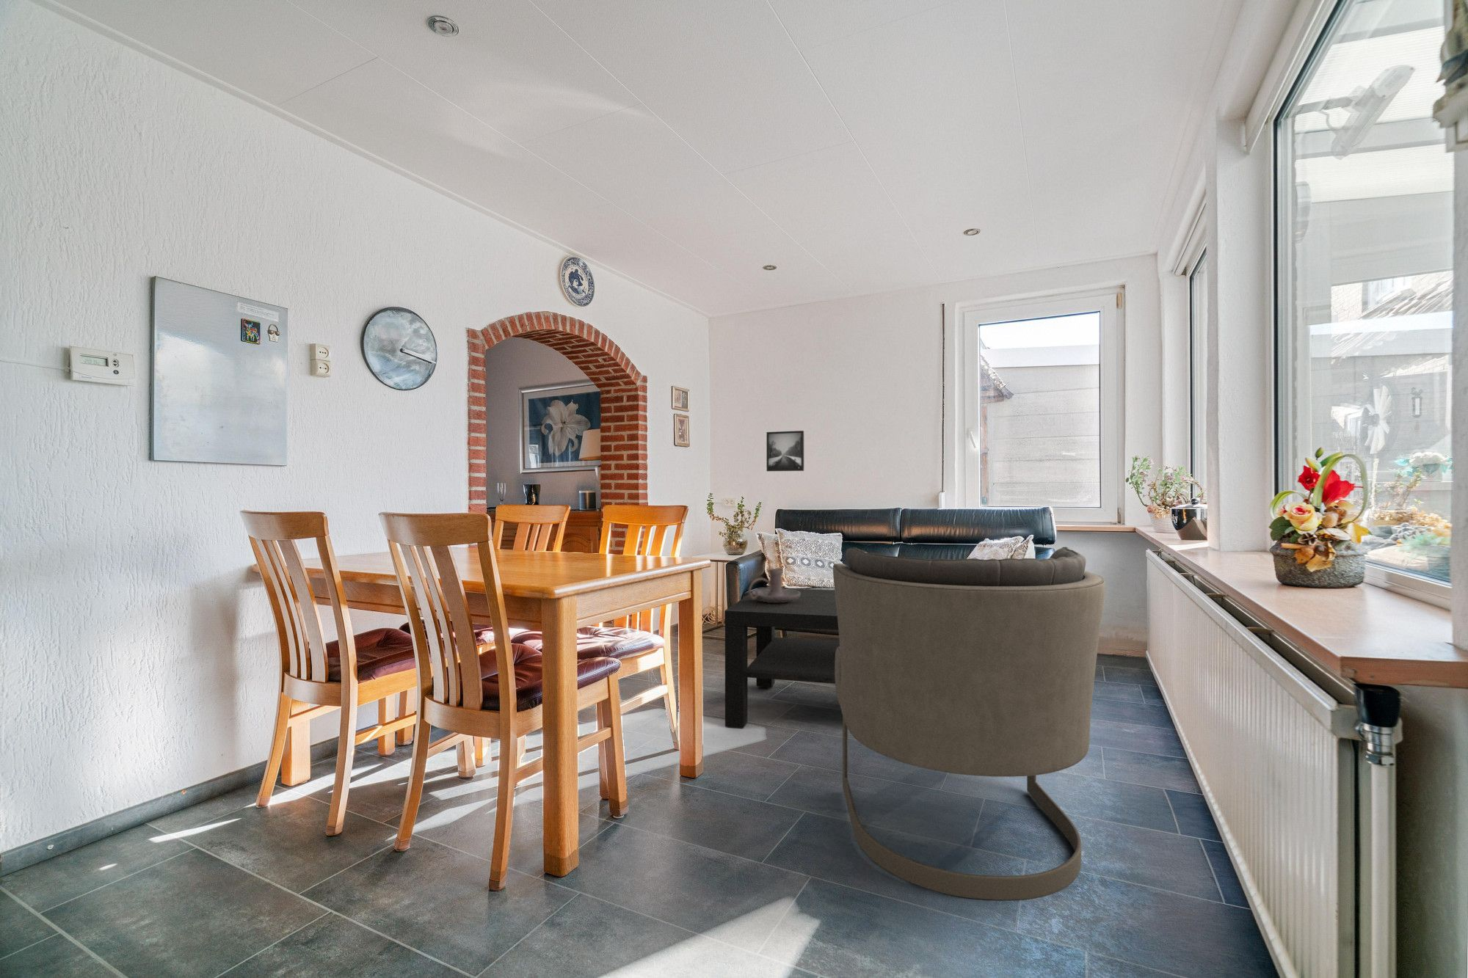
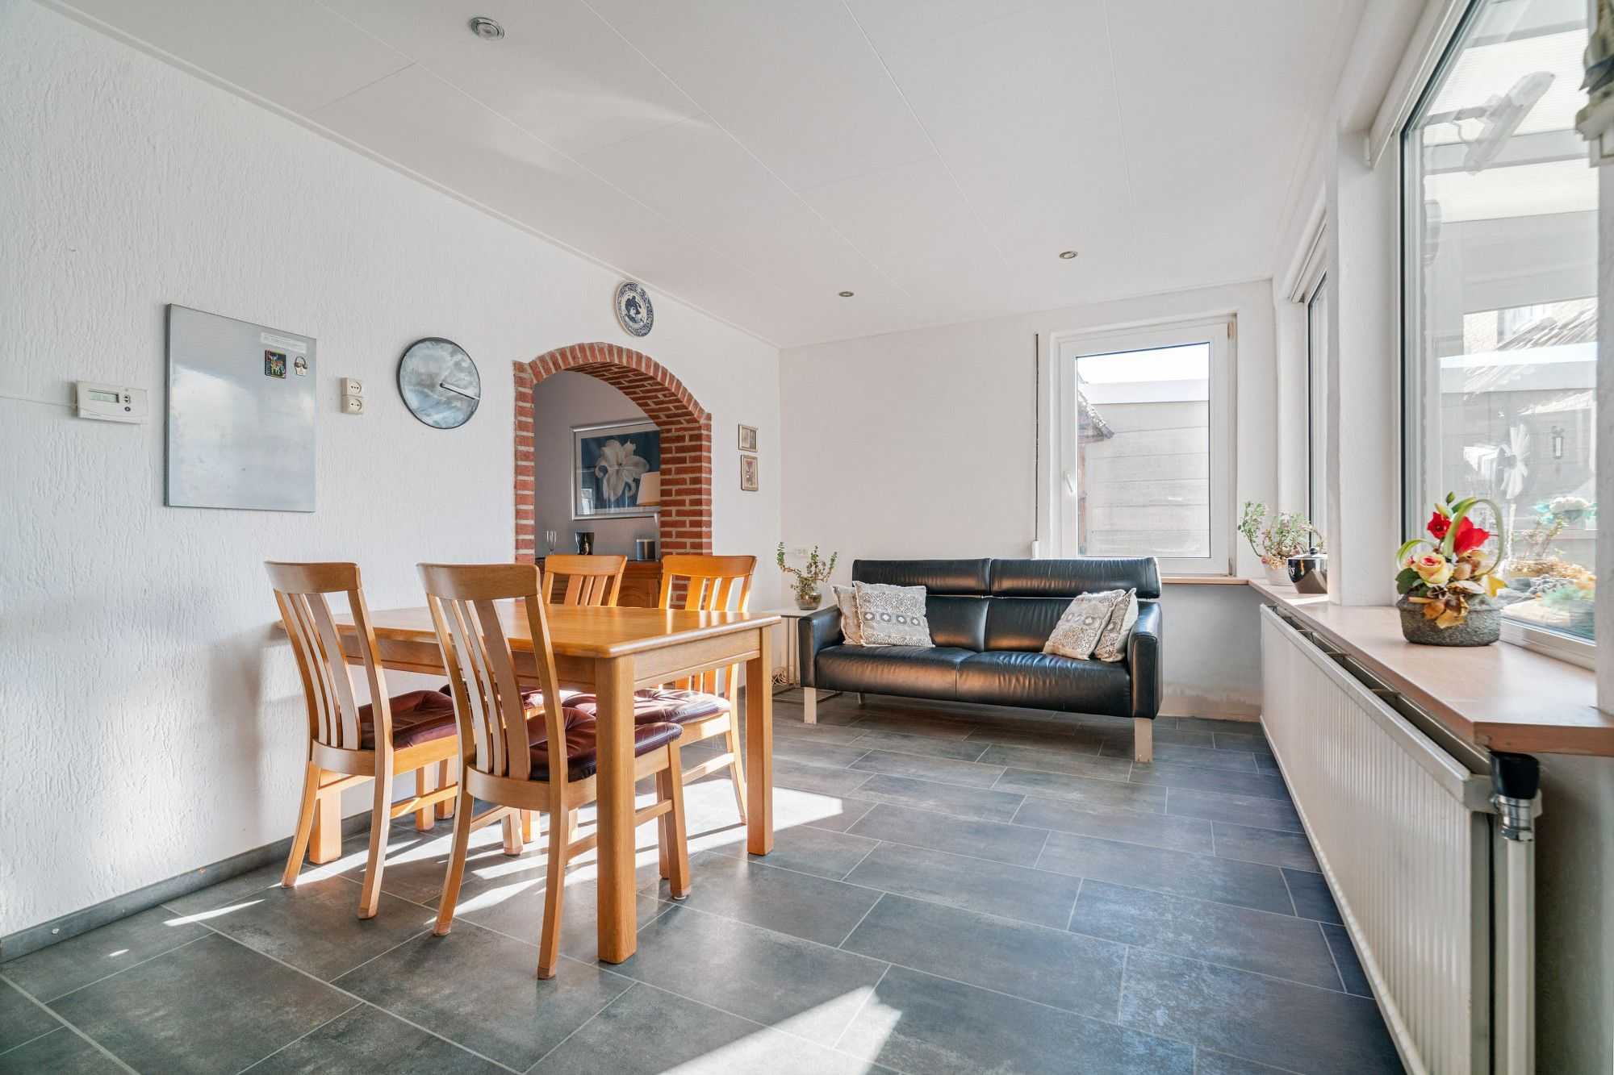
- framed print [765,430,804,472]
- armchair [833,546,1106,901]
- candle holder [748,568,800,603]
- coffee table [724,587,839,728]
